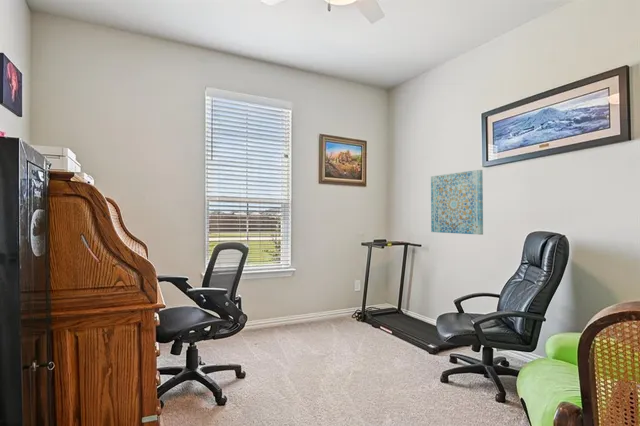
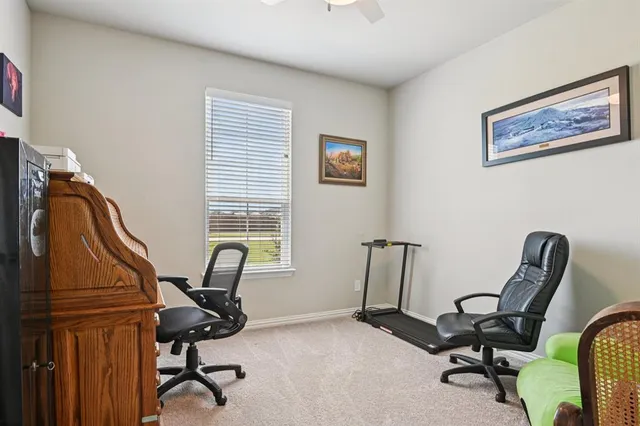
- wall art [430,169,484,236]
